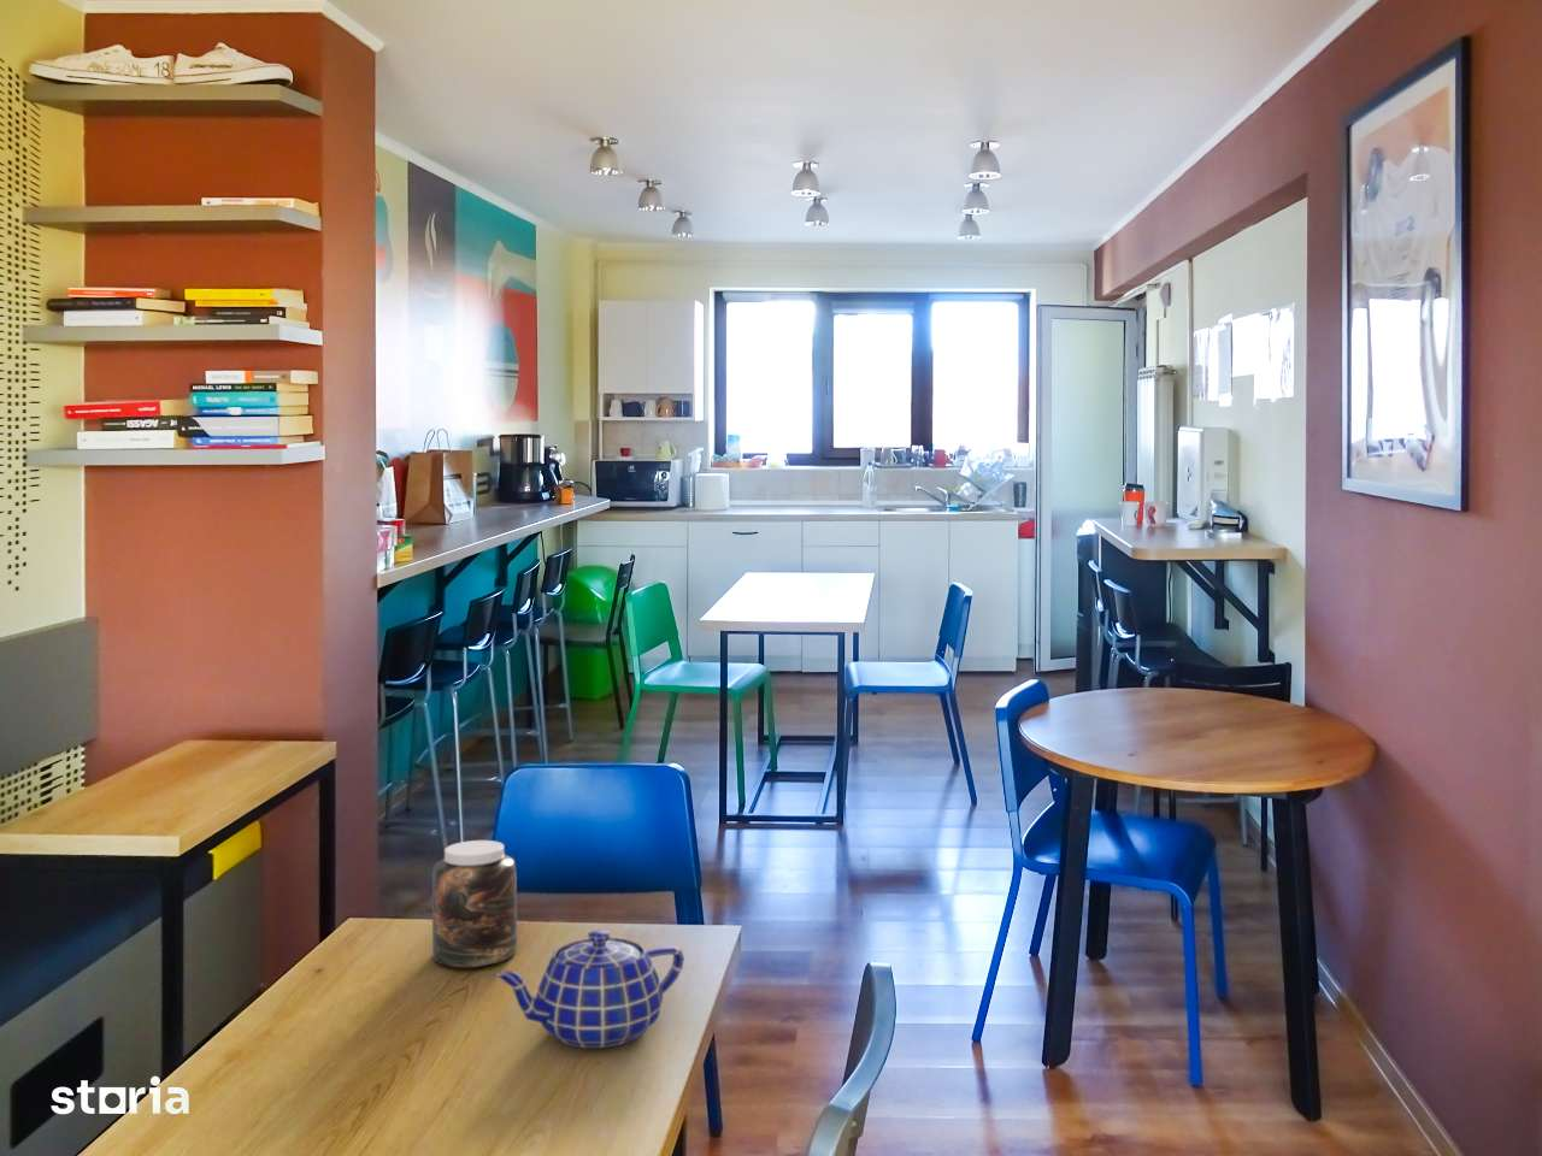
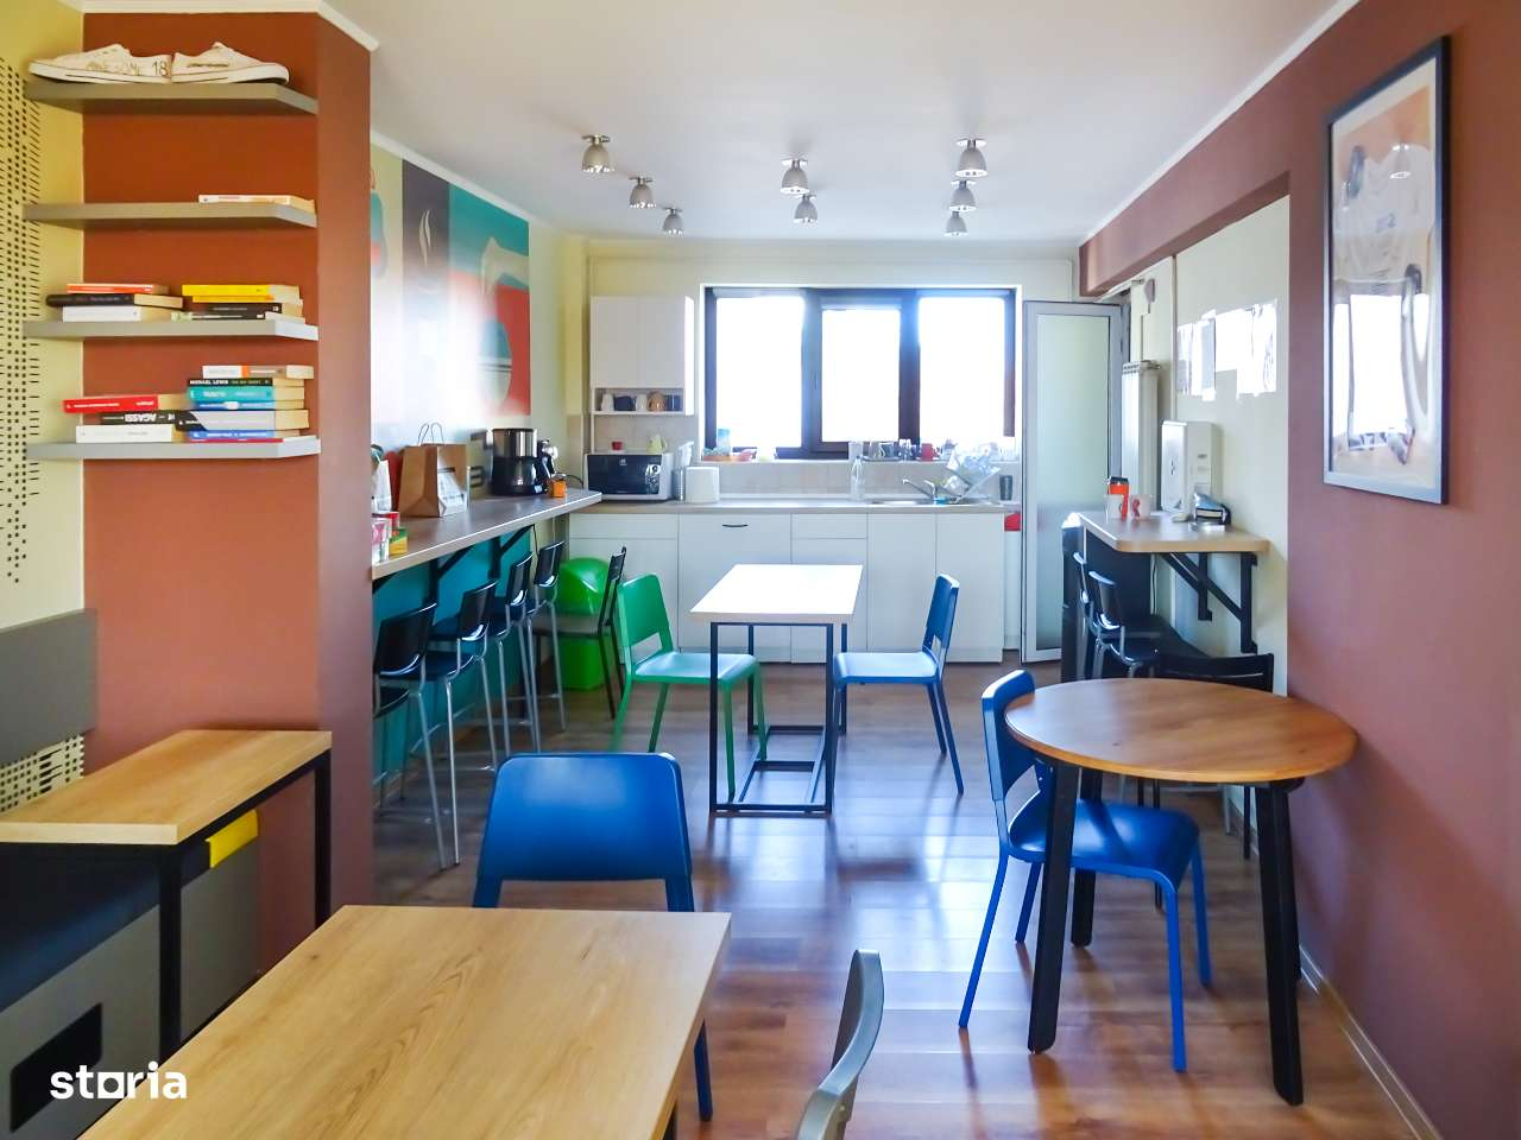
- jar [431,839,518,968]
- teapot [494,929,686,1049]
